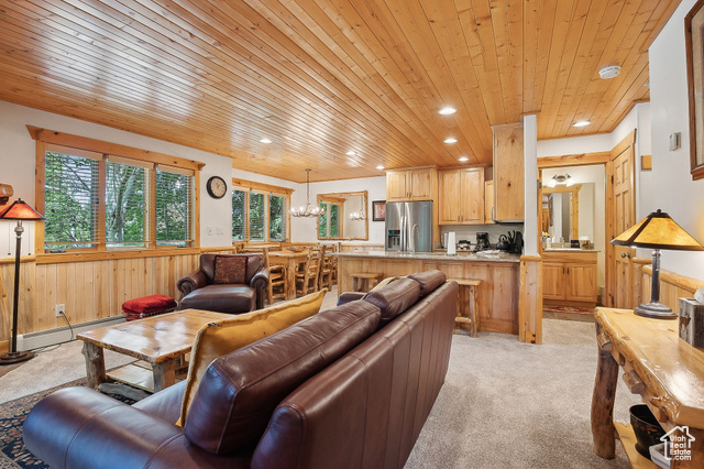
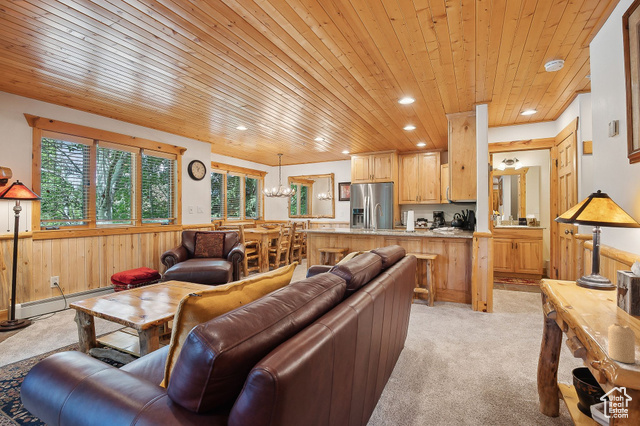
+ candle [607,322,636,364]
